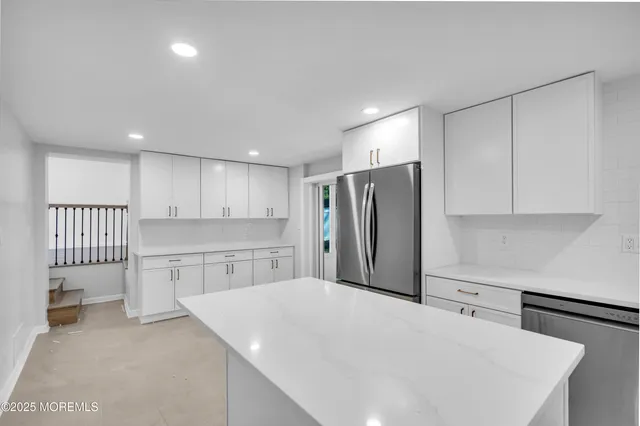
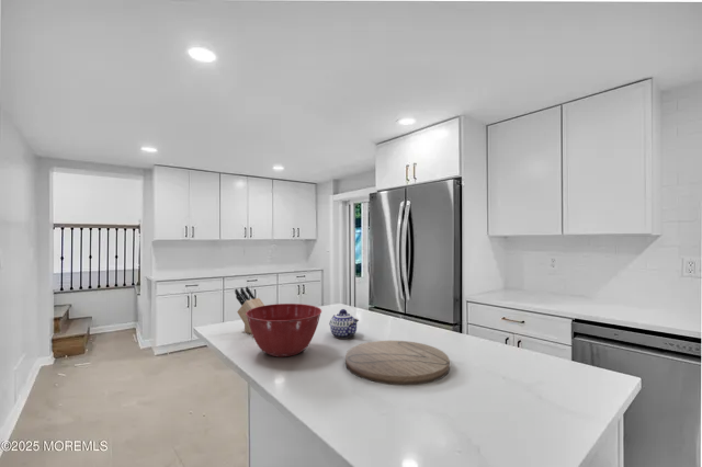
+ knife block [234,286,265,335]
+ cutting board [344,340,451,386]
+ teapot [328,308,360,340]
+ mixing bowl [246,303,322,357]
